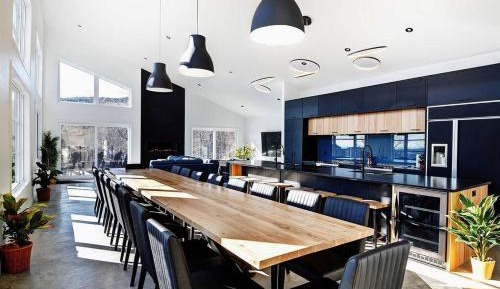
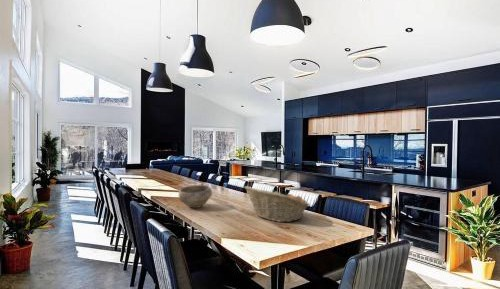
+ bowl [178,184,213,209]
+ fruit basket [244,185,310,223]
